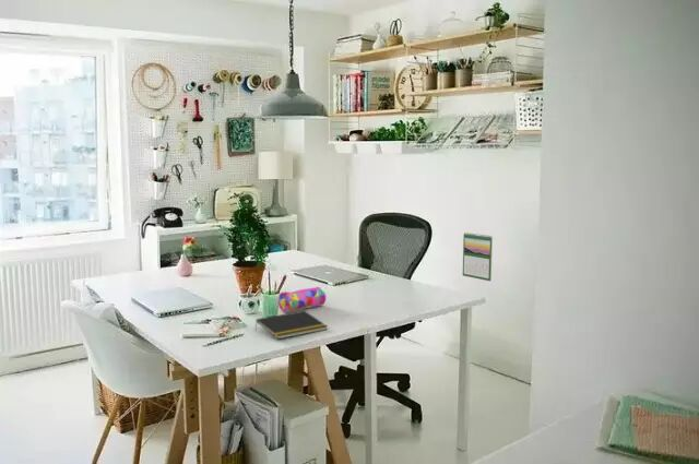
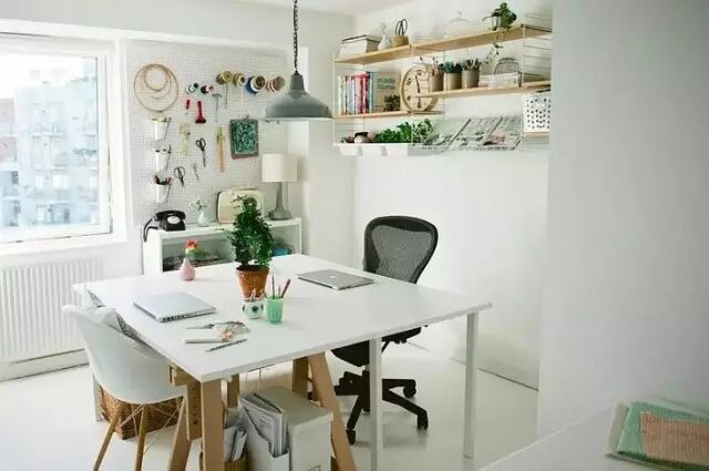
- notepad [253,310,329,340]
- calendar [462,231,494,282]
- pencil case [277,286,327,313]
